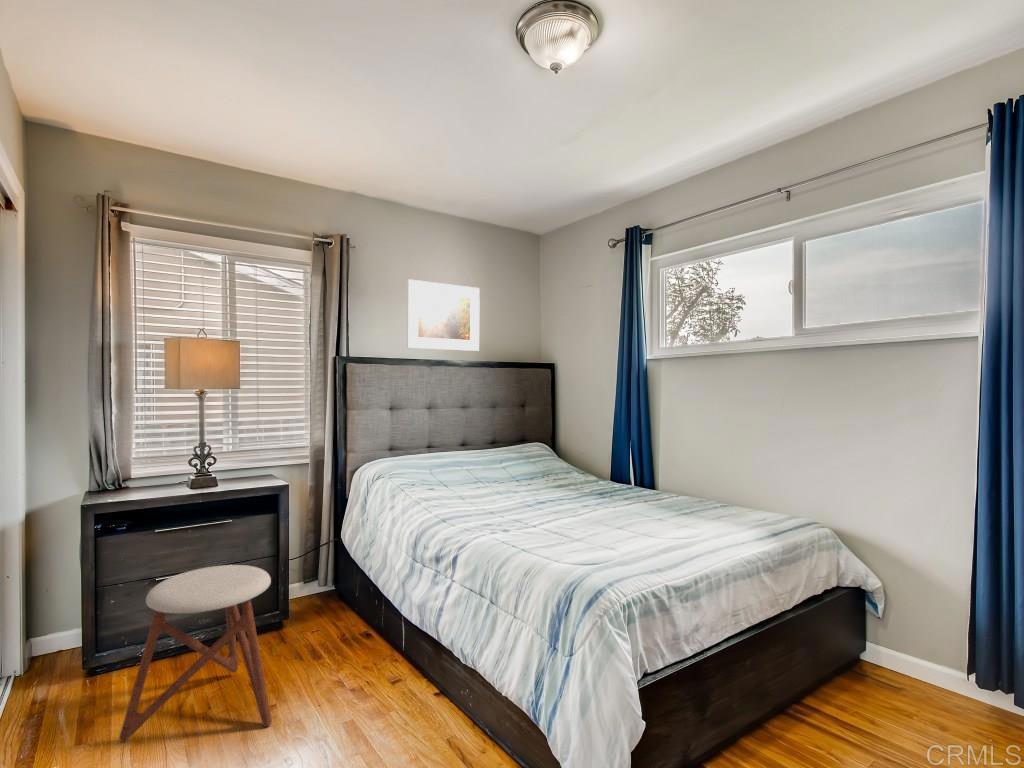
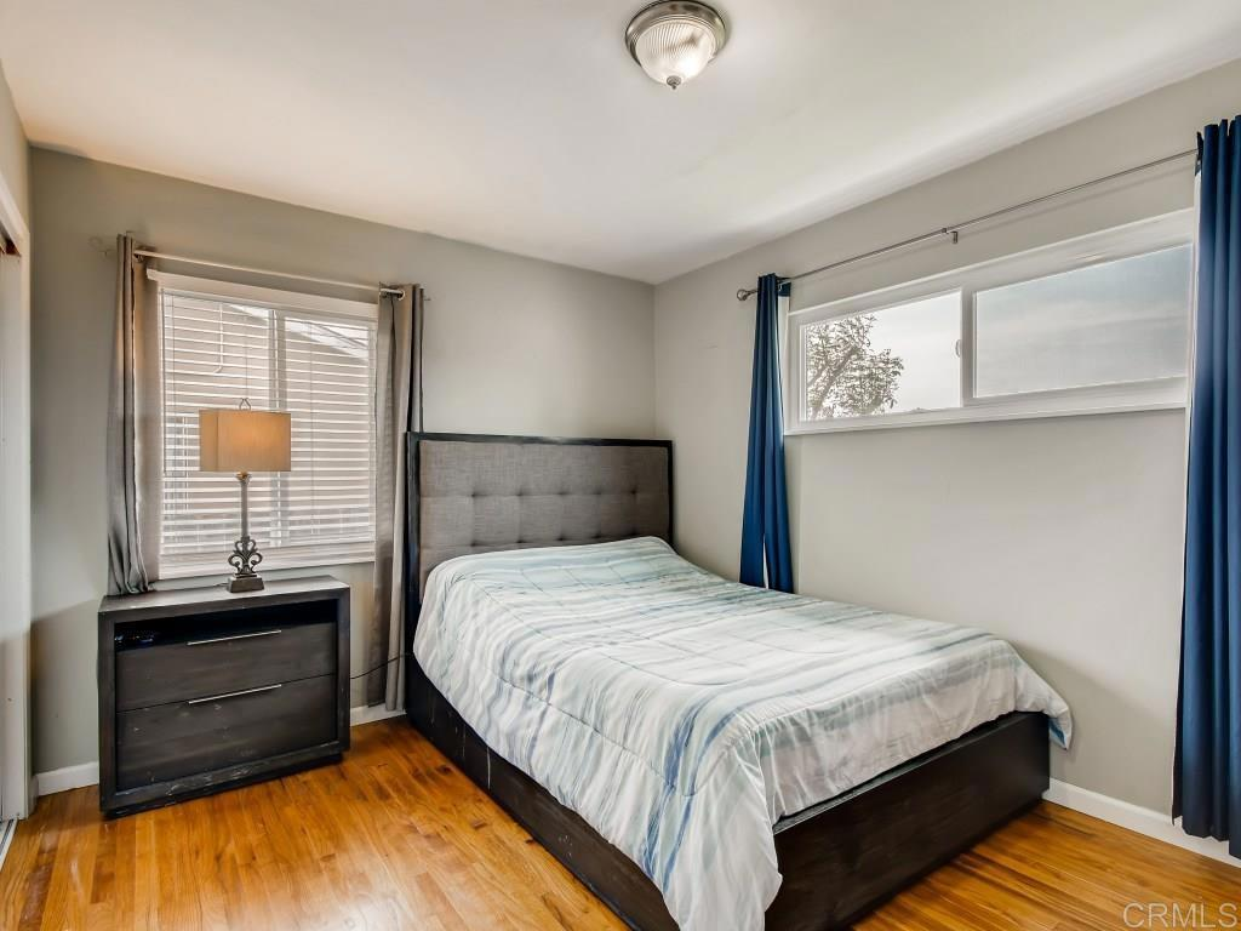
- stool [118,564,273,742]
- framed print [406,278,481,352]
